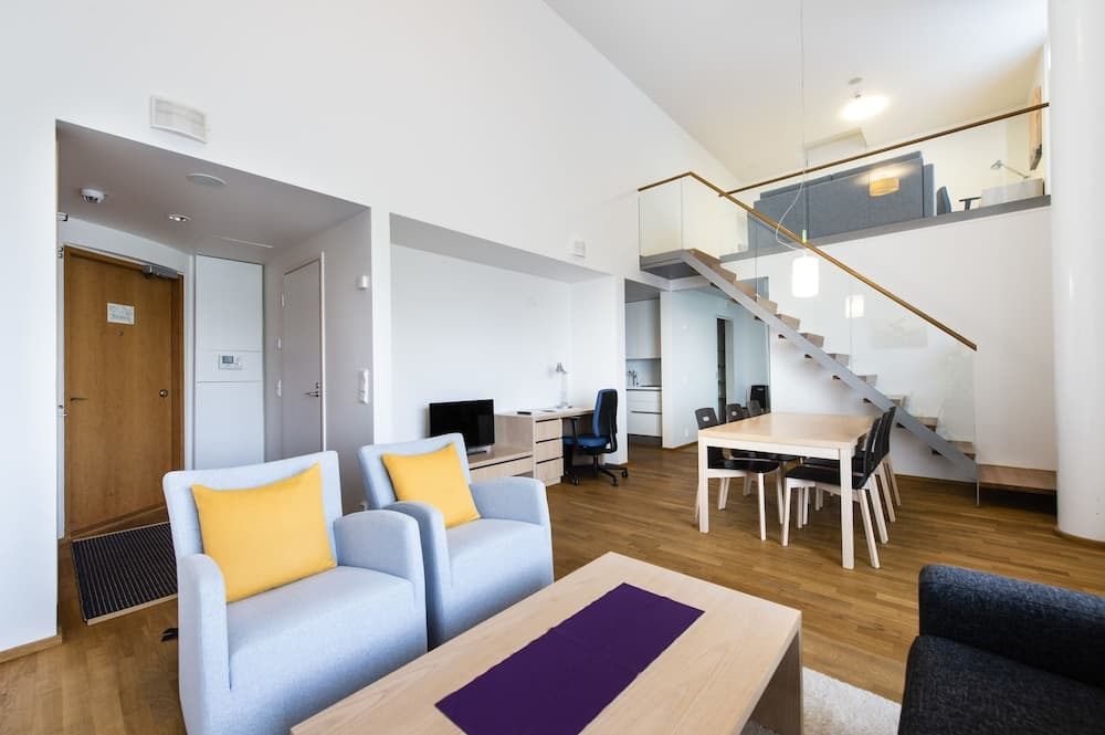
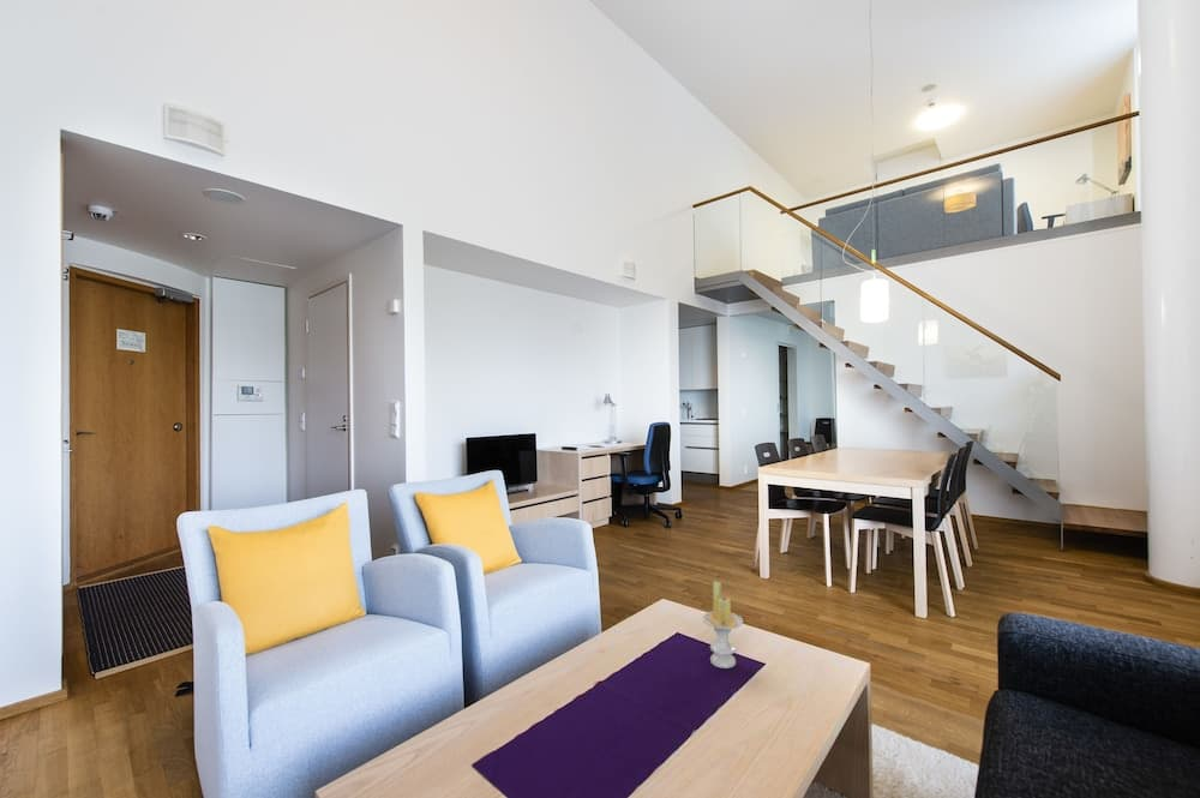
+ candle [701,580,744,670]
